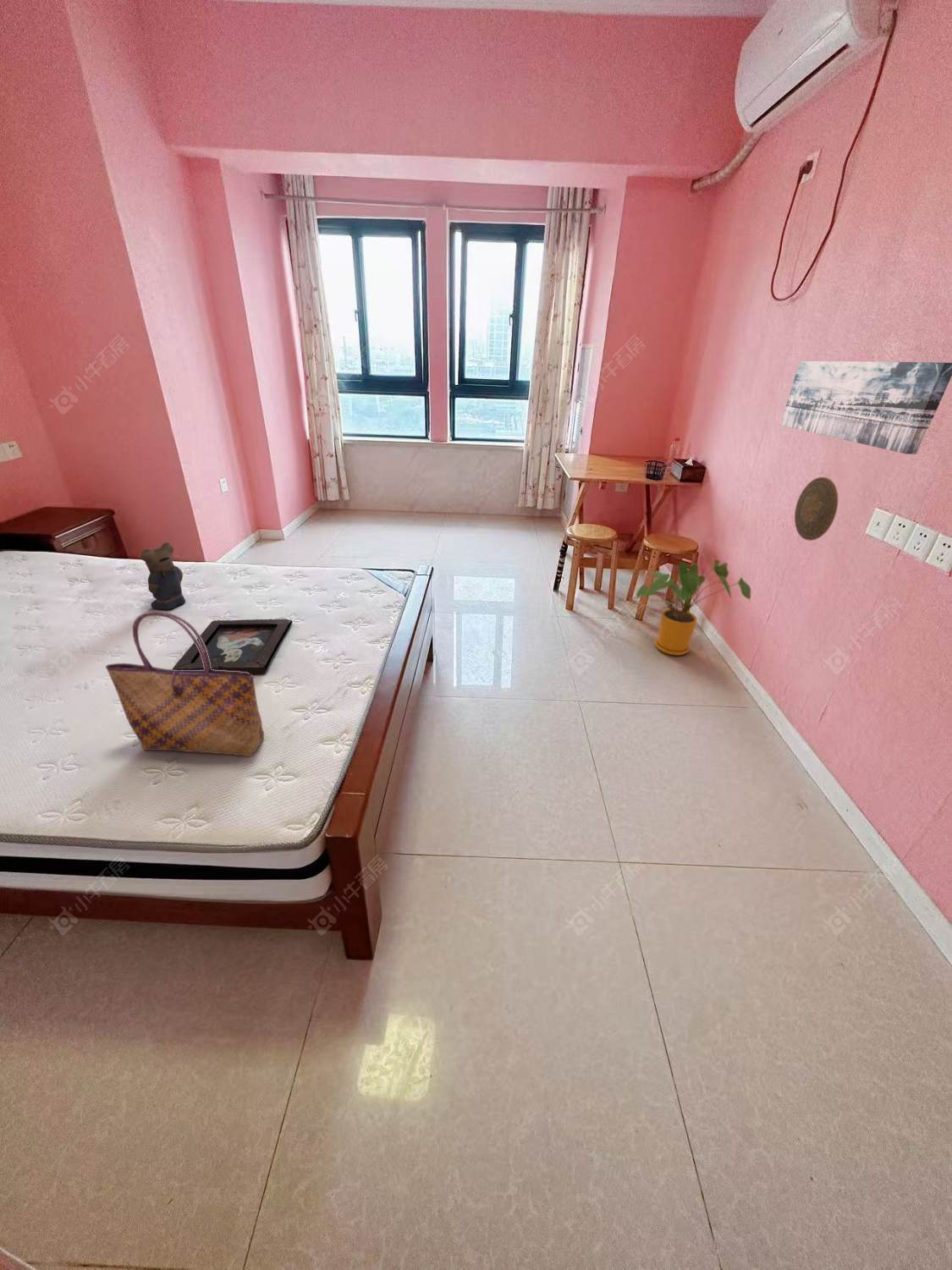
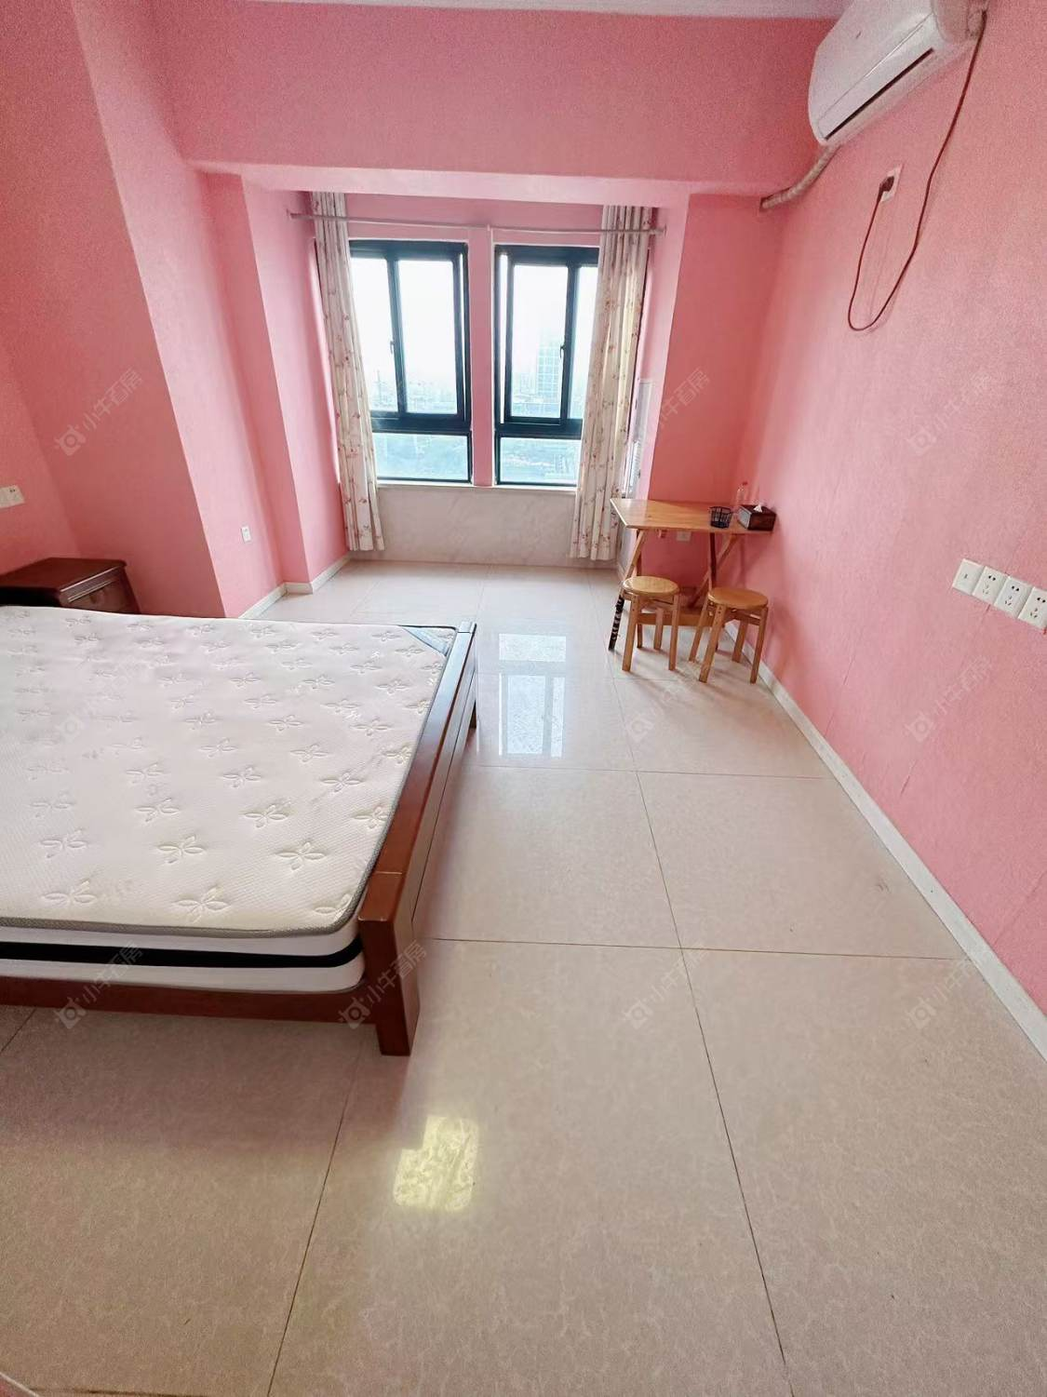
- house plant [636,558,751,657]
- decorative plate [794,476,839,542]
- tote bag [105,611,265,757]
- teddy bear [140,542,186,611]
- wall art [779,360,952,455]
- decorative tray [172,619,294,674]
